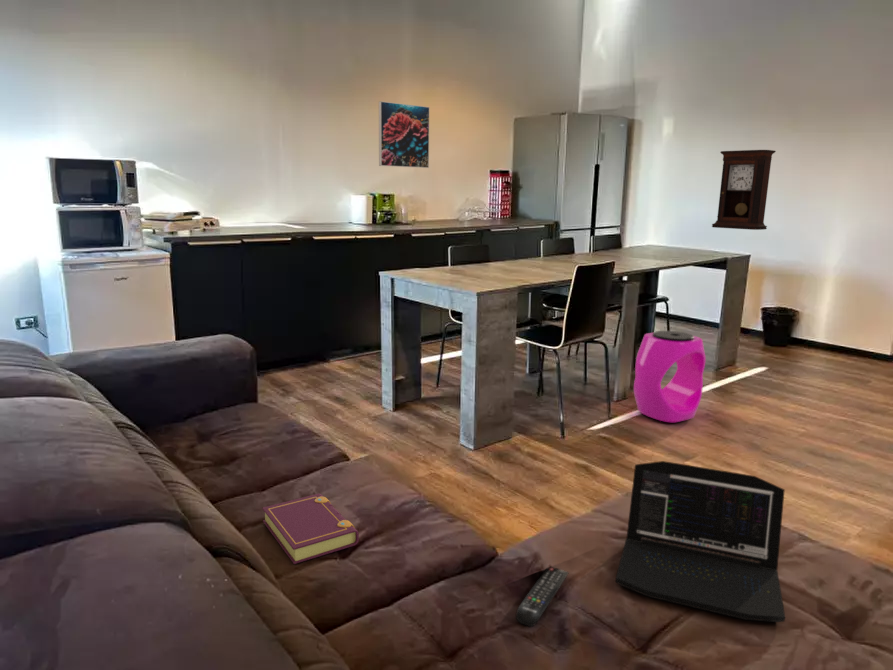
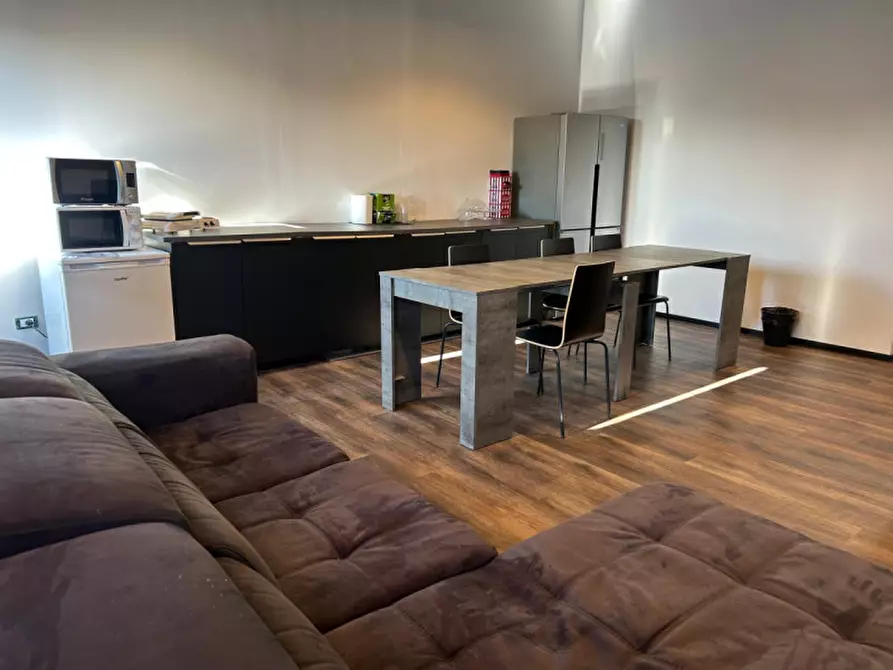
- remote control [515,566,570,627]
- book [261,493,360,565]
- pendulum clock [711,149,777,231]
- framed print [378,100,430,169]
- stool [633,330,707,423]
- laptop [615,460,786,623]
